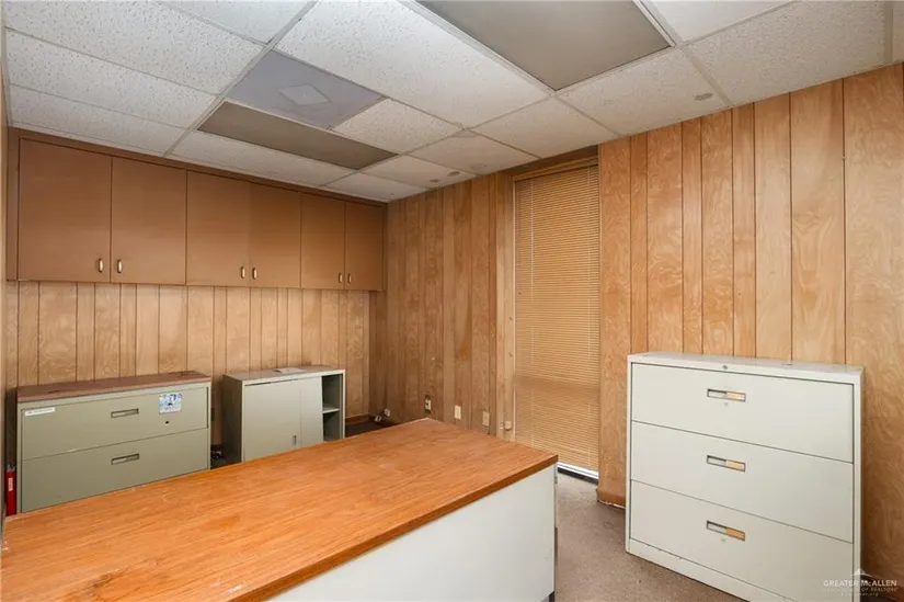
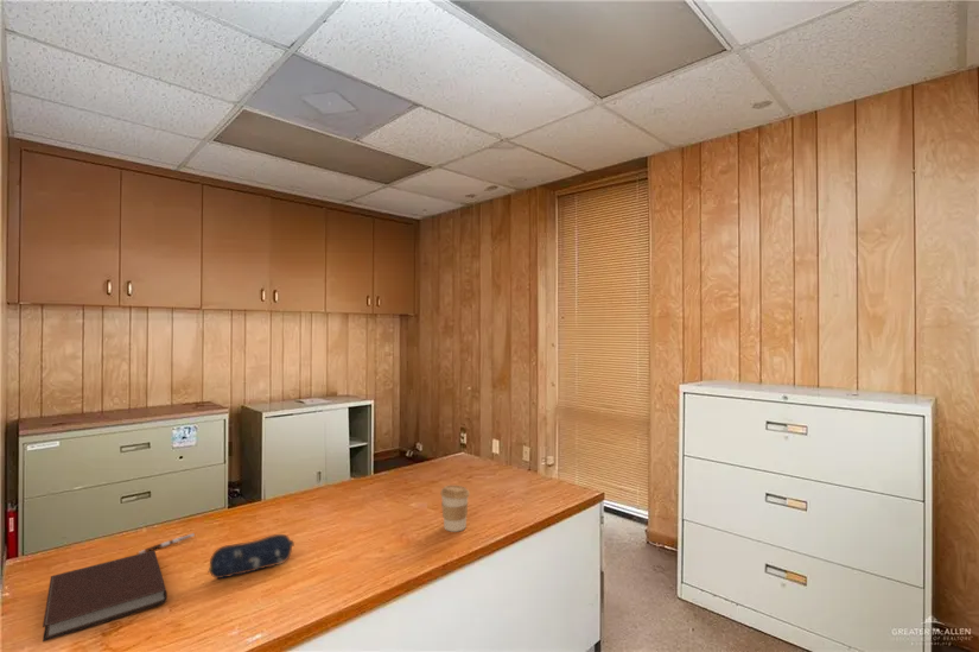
+ notebook [42,550,169,642]
+ coffee cup [439,485,471,533]
+ pencil case [208,533,295,580]
+ pen [136,532,196,555]
